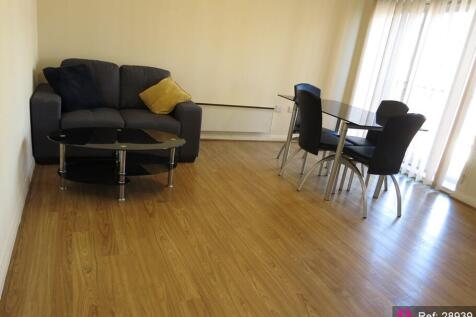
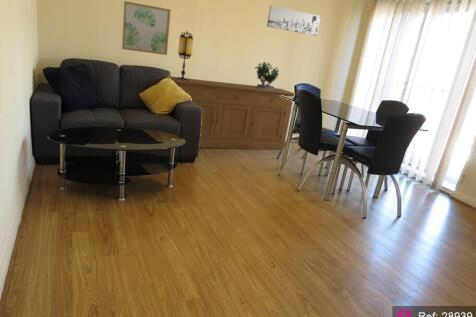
+ sideboard [168,75,295,151]
+ wall art [121,0,172,56]
+ wall art [266,5,322,37]
+ potted plant [254,60,280,90]
+ table lamp [174,30,194,81]
